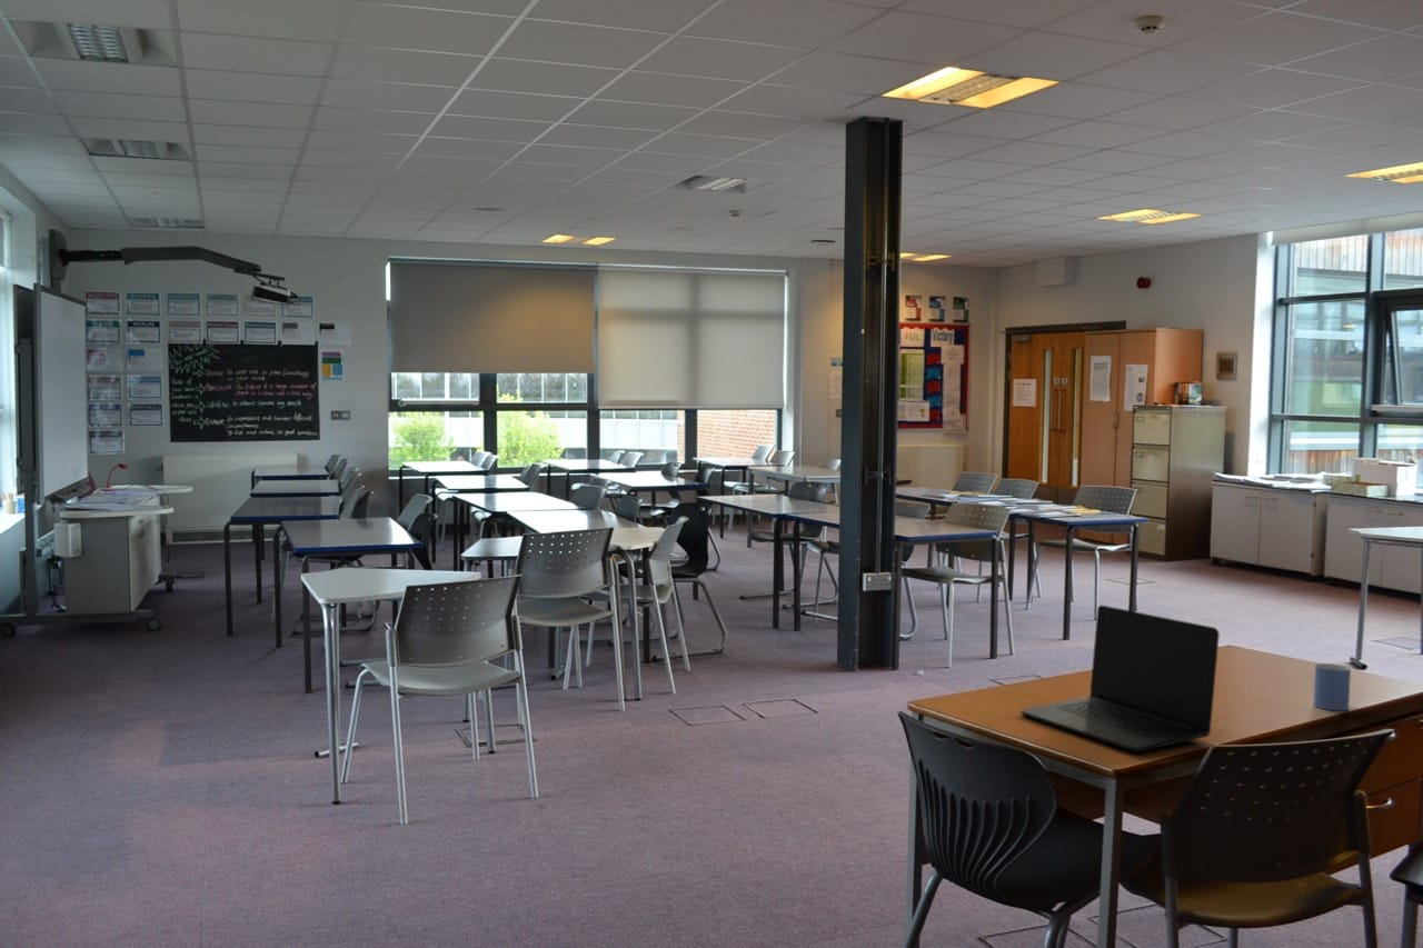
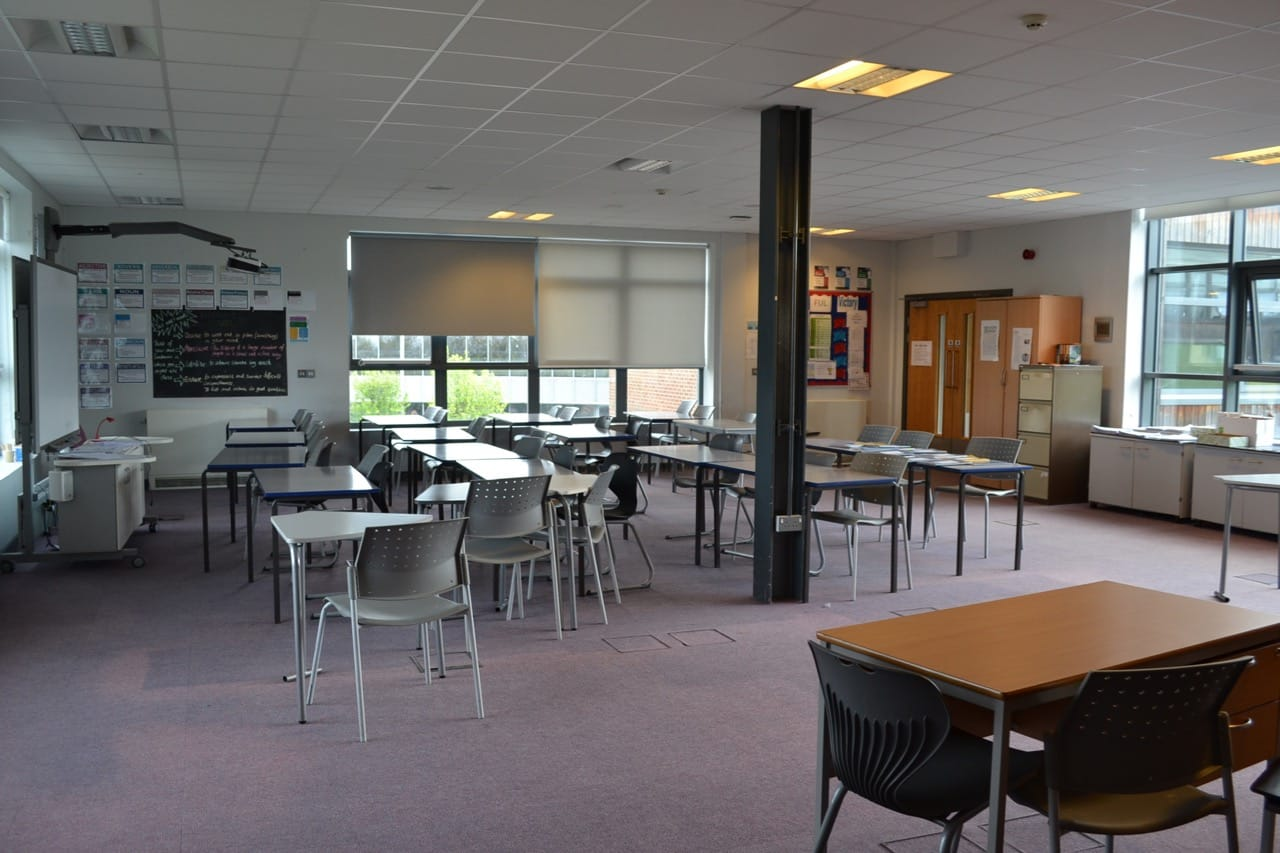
- laptop [1021,605,1221,752]
- mug [1313,662,1352,711]
